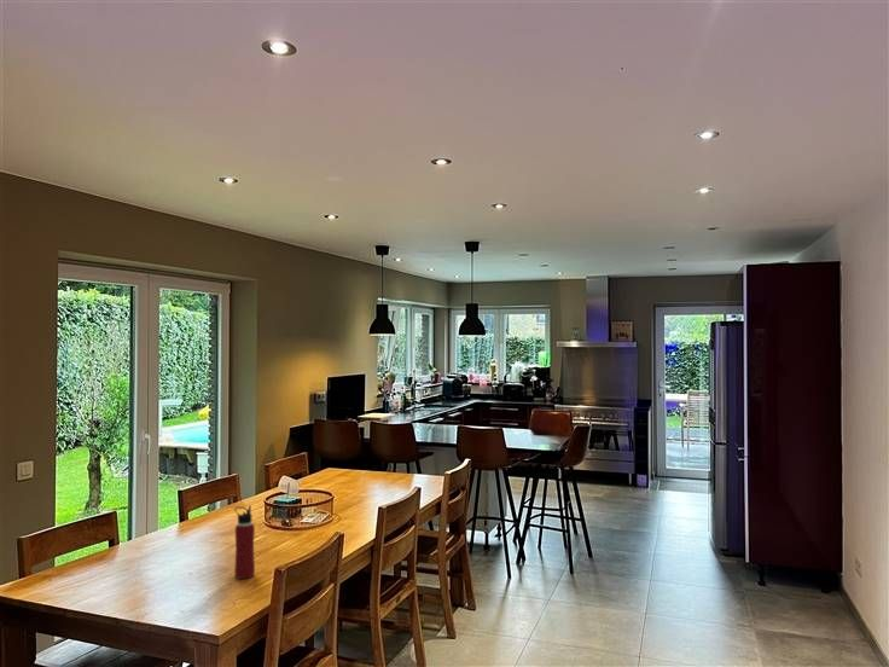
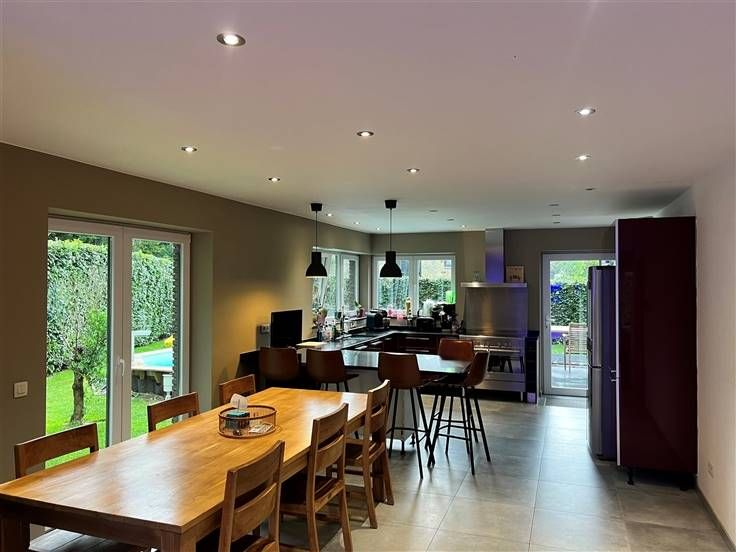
- water bottle [233,504,256,580]
